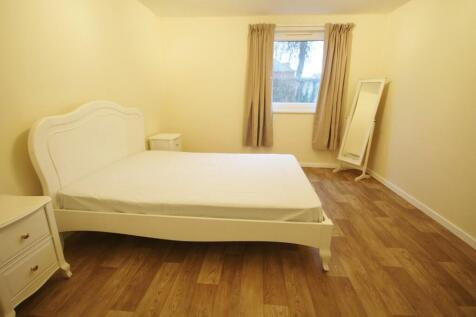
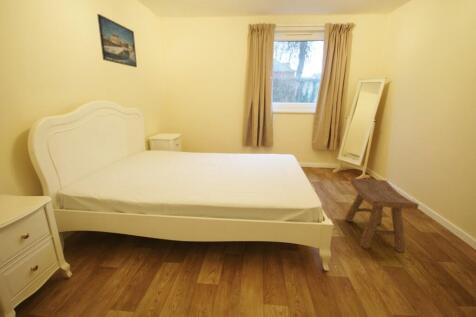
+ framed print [96,13,138,68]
+ stool [344,177,420,253]
